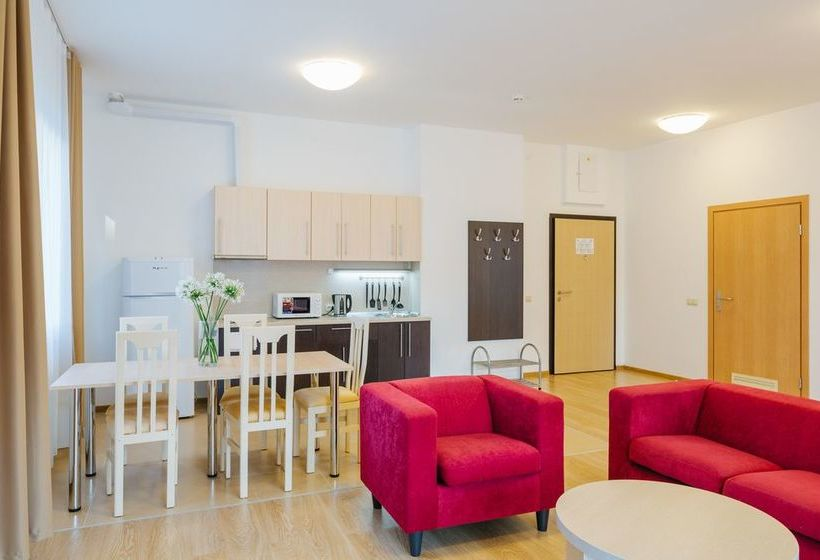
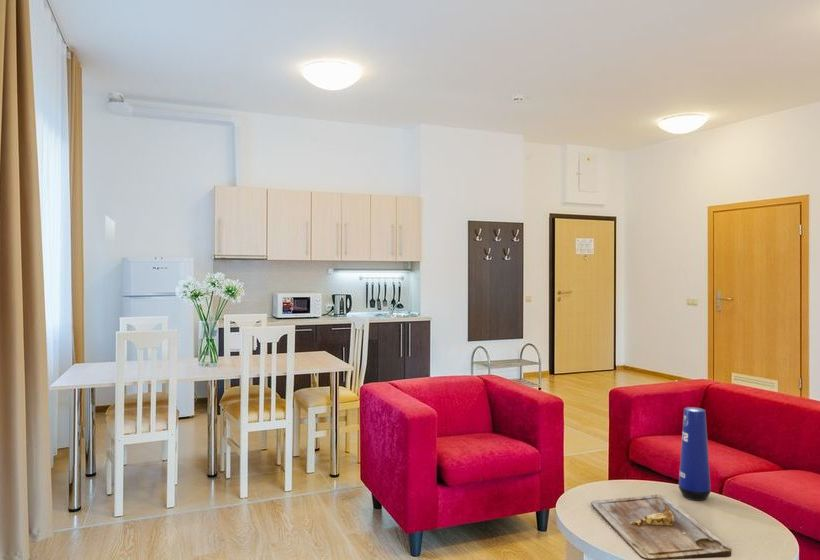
+ vase [678,406,712,502]
+ cutting board [590,493,732,560]
